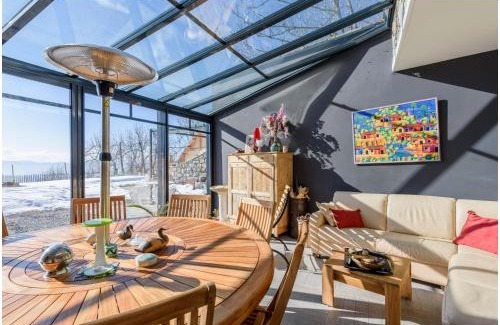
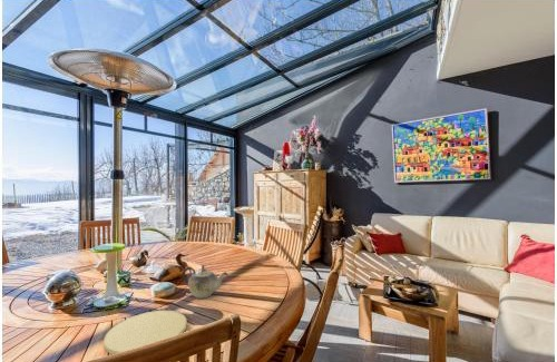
+ teapot [182,264,229,300]
+ plate [102,310,188,355]
